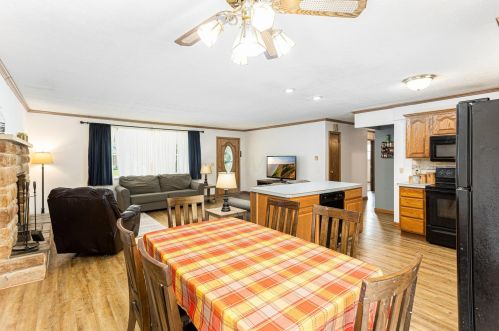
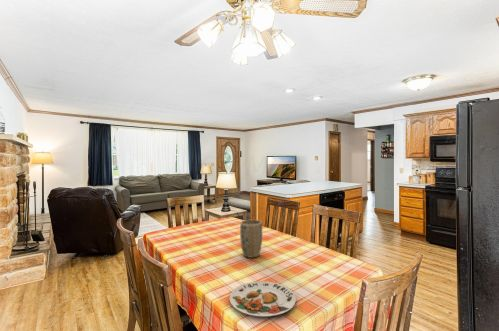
+ plate [229,280,297,317]
+ plant pot [239,219,263,259]
